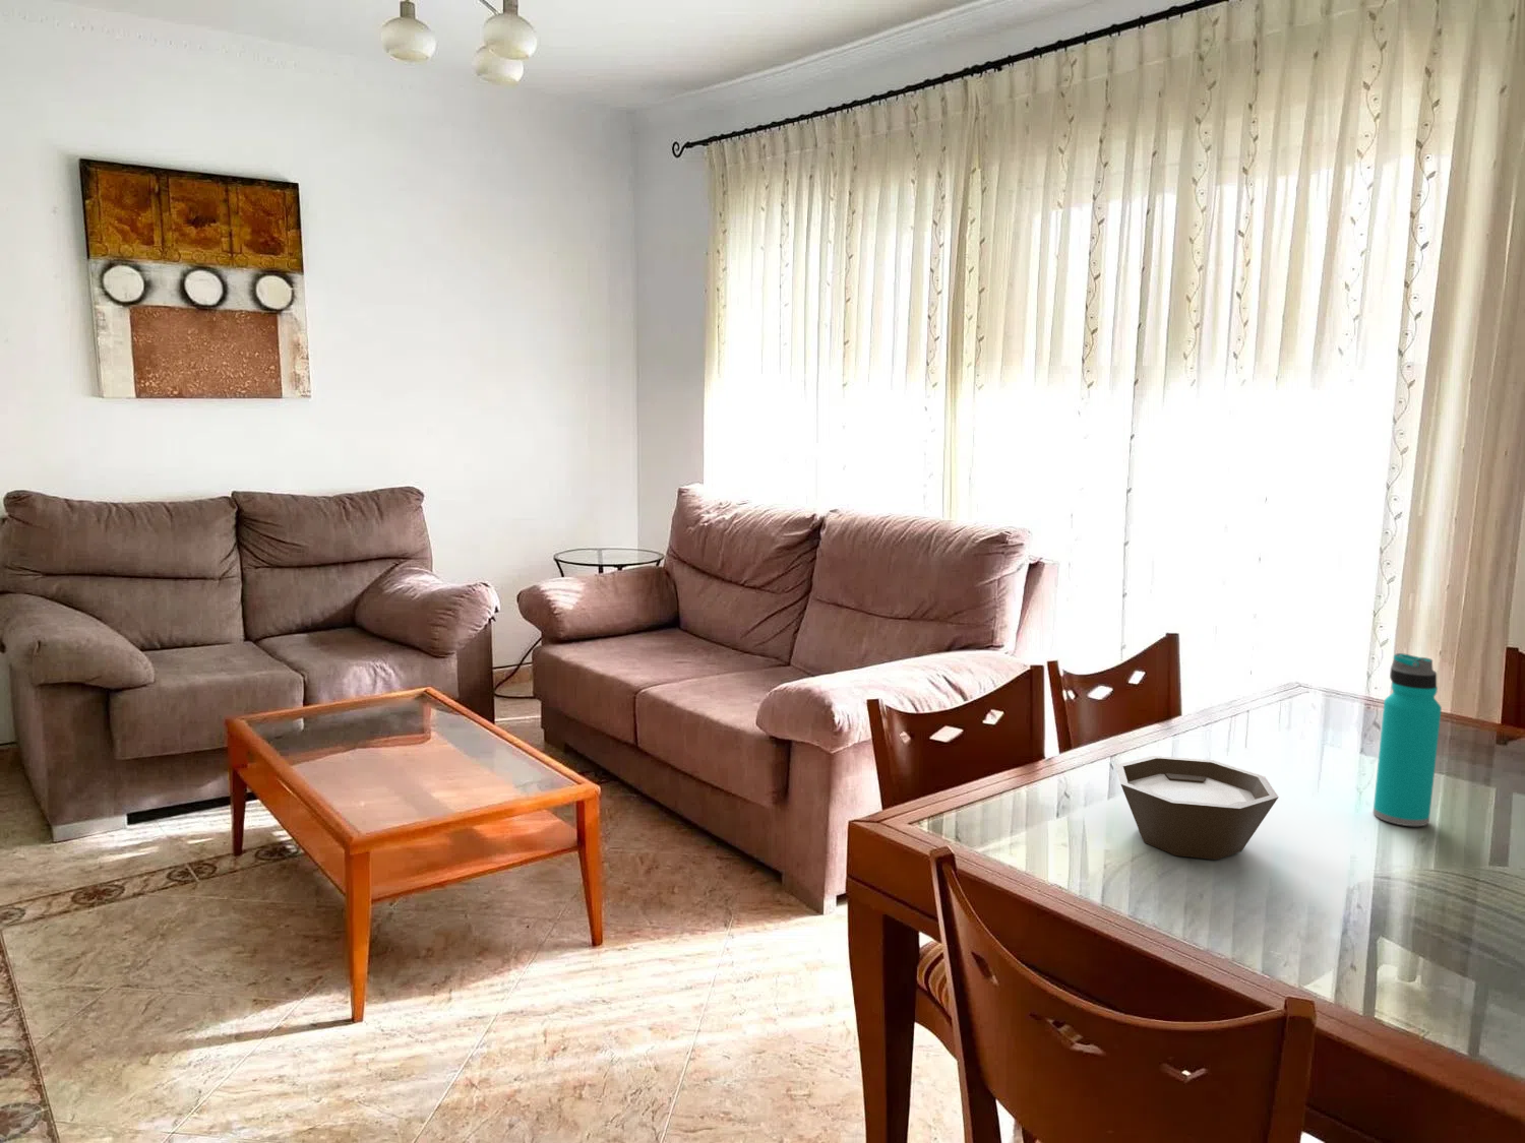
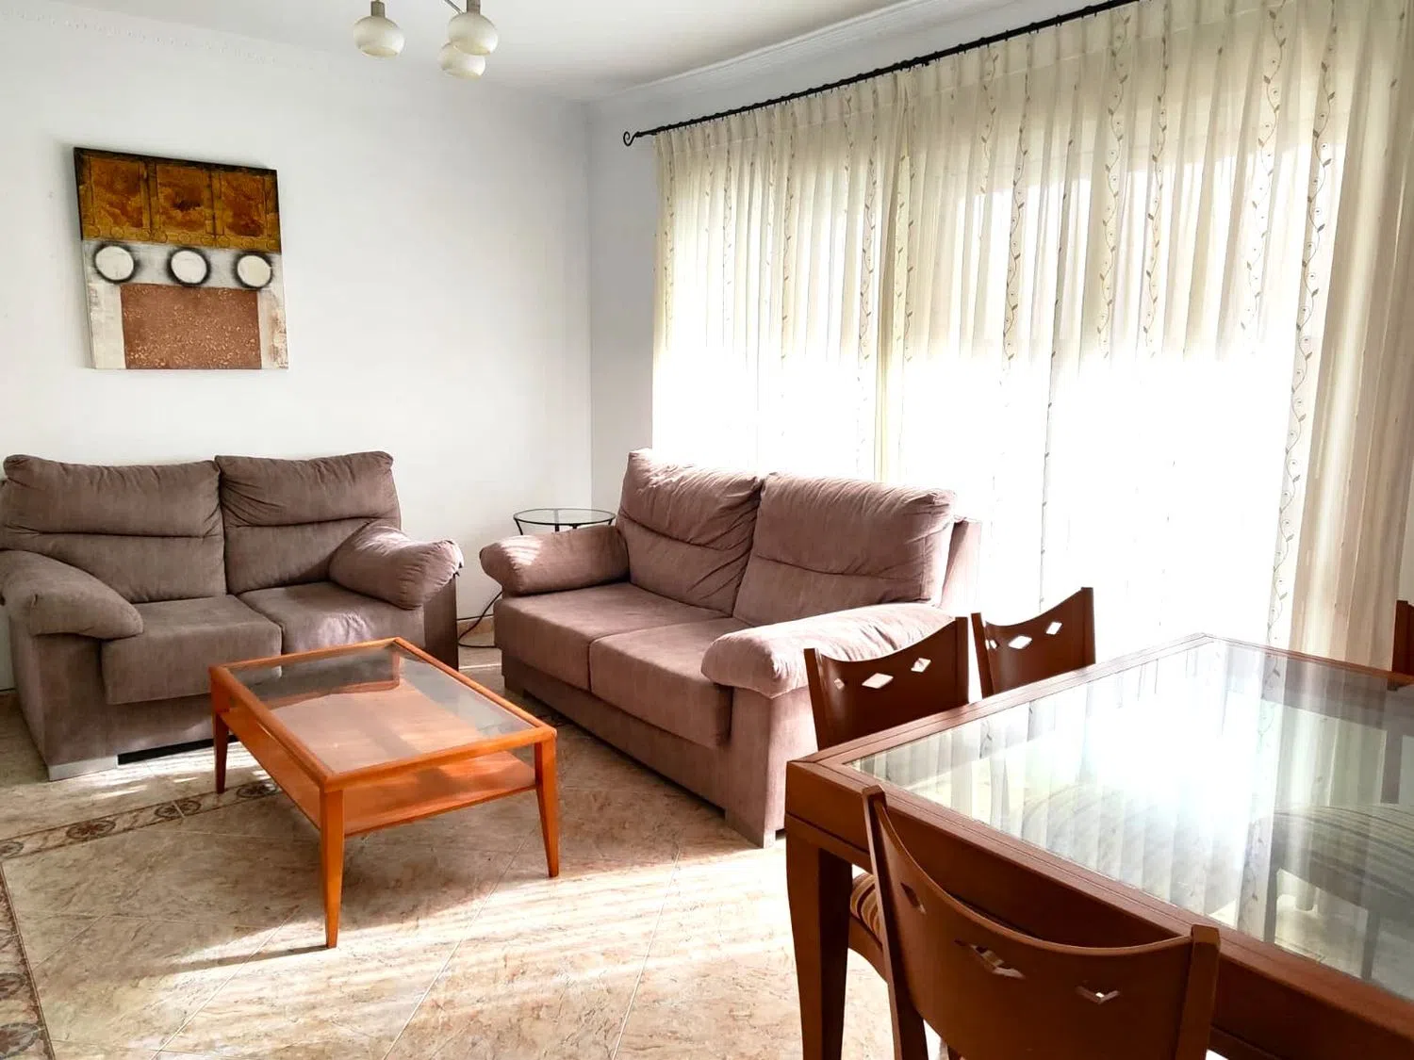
- bowl [1114,755,1280,861]
- water bottle [1372,652,1442,827]
